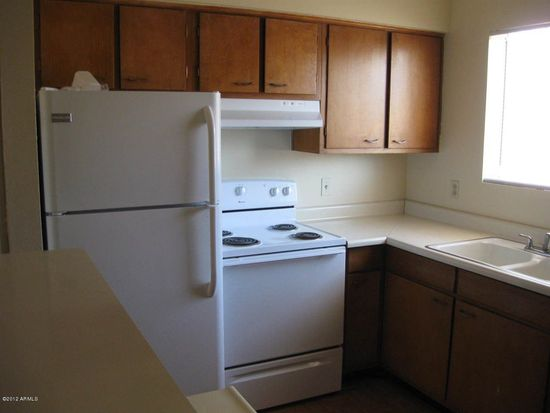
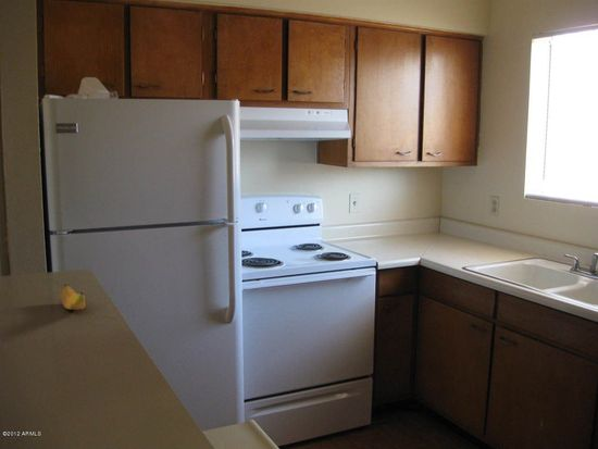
+ banana [59,283,86,311]
